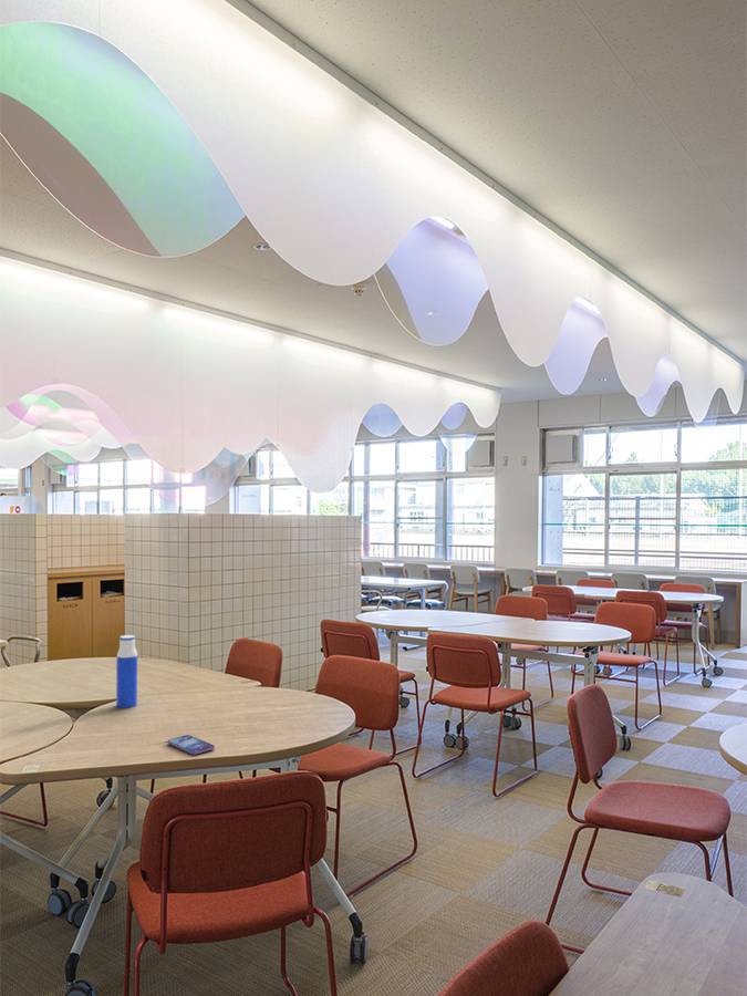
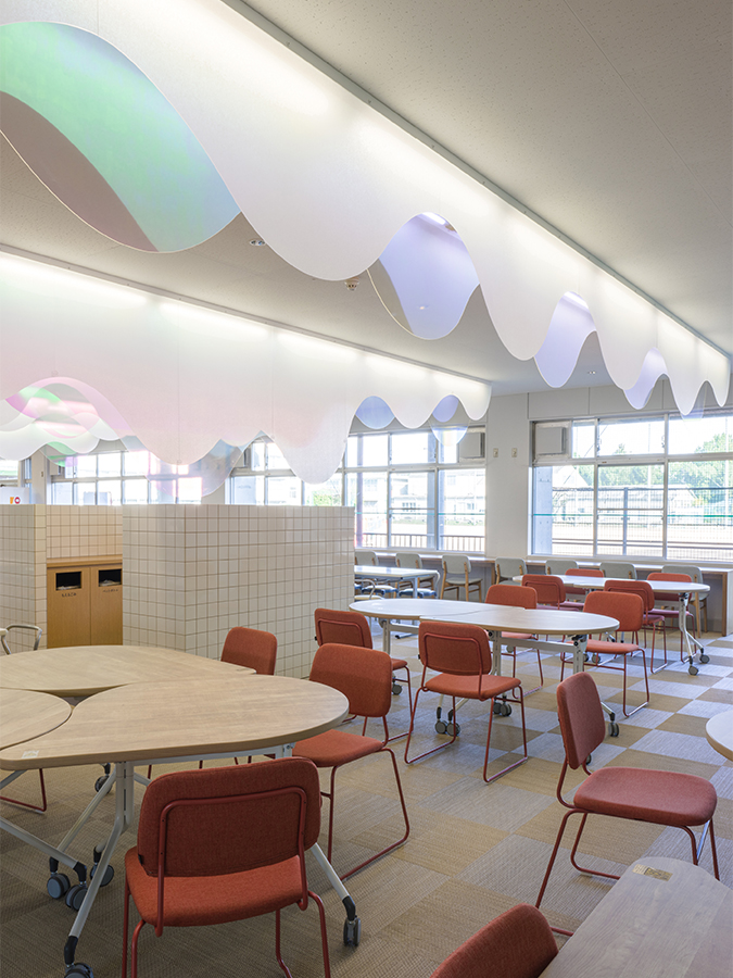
- smartphone [167,734,216,756]
- water bottle [115,634,138,709]
